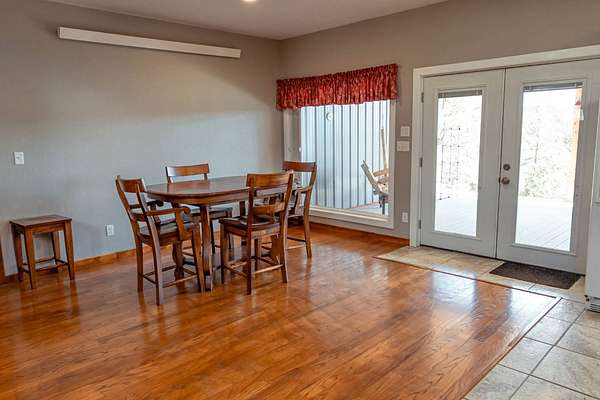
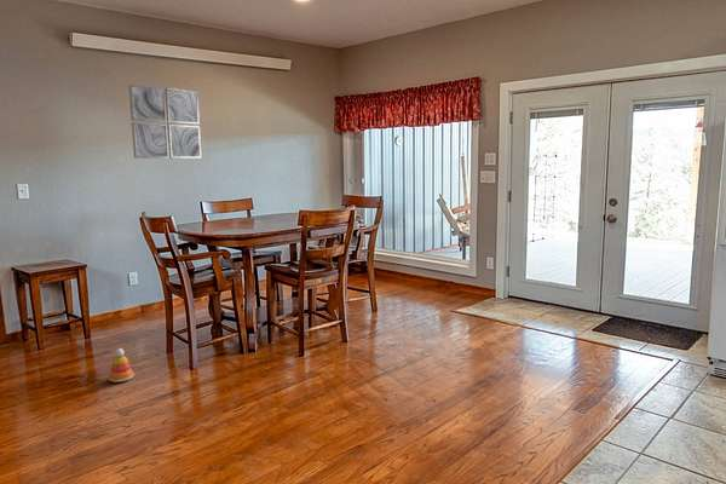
+ wall art [128,83,202,160]
+ stacking toy [108,347,136,384]
